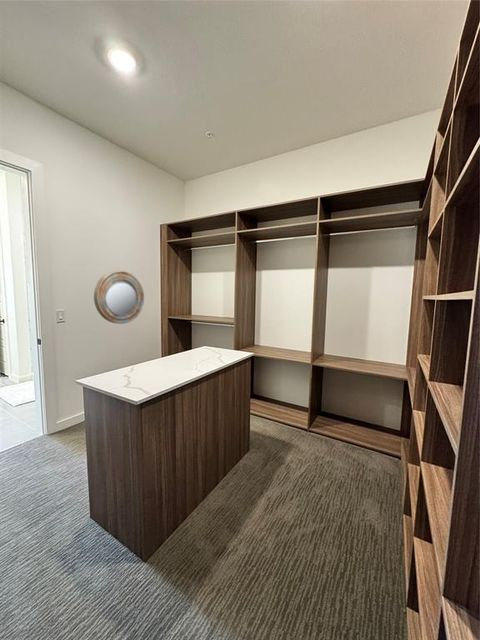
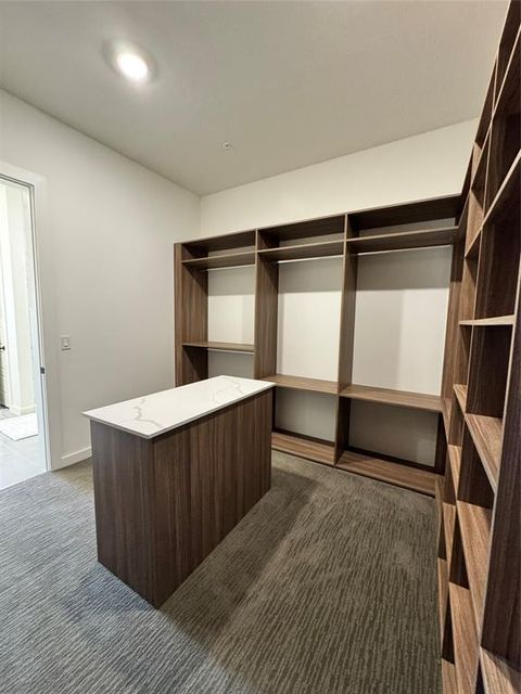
- home mirror [93,270,145,325]
